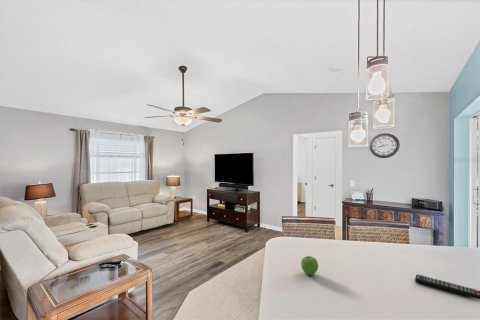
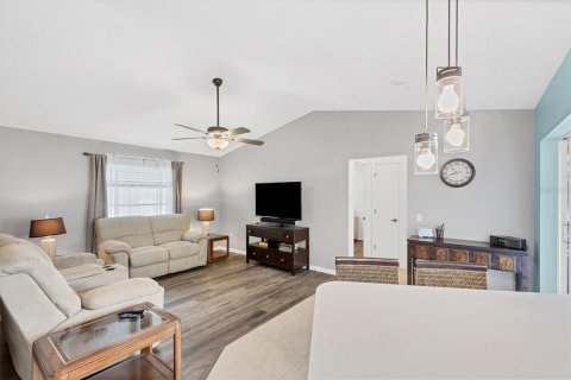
- fruit [300,255,319,276]
- remote control [414,274,480,300]
